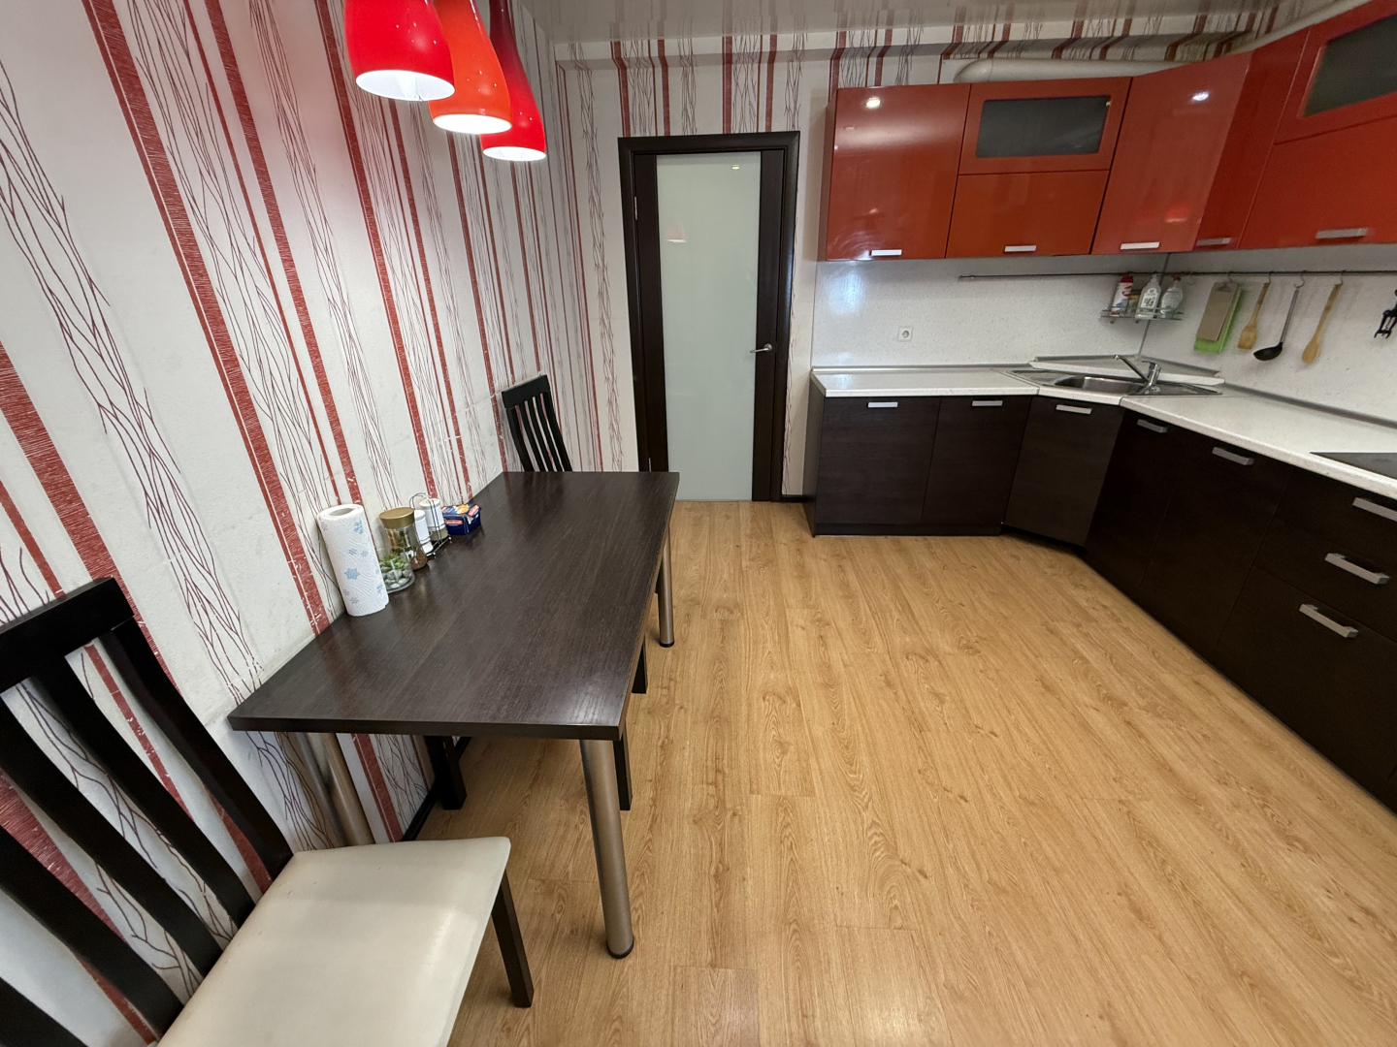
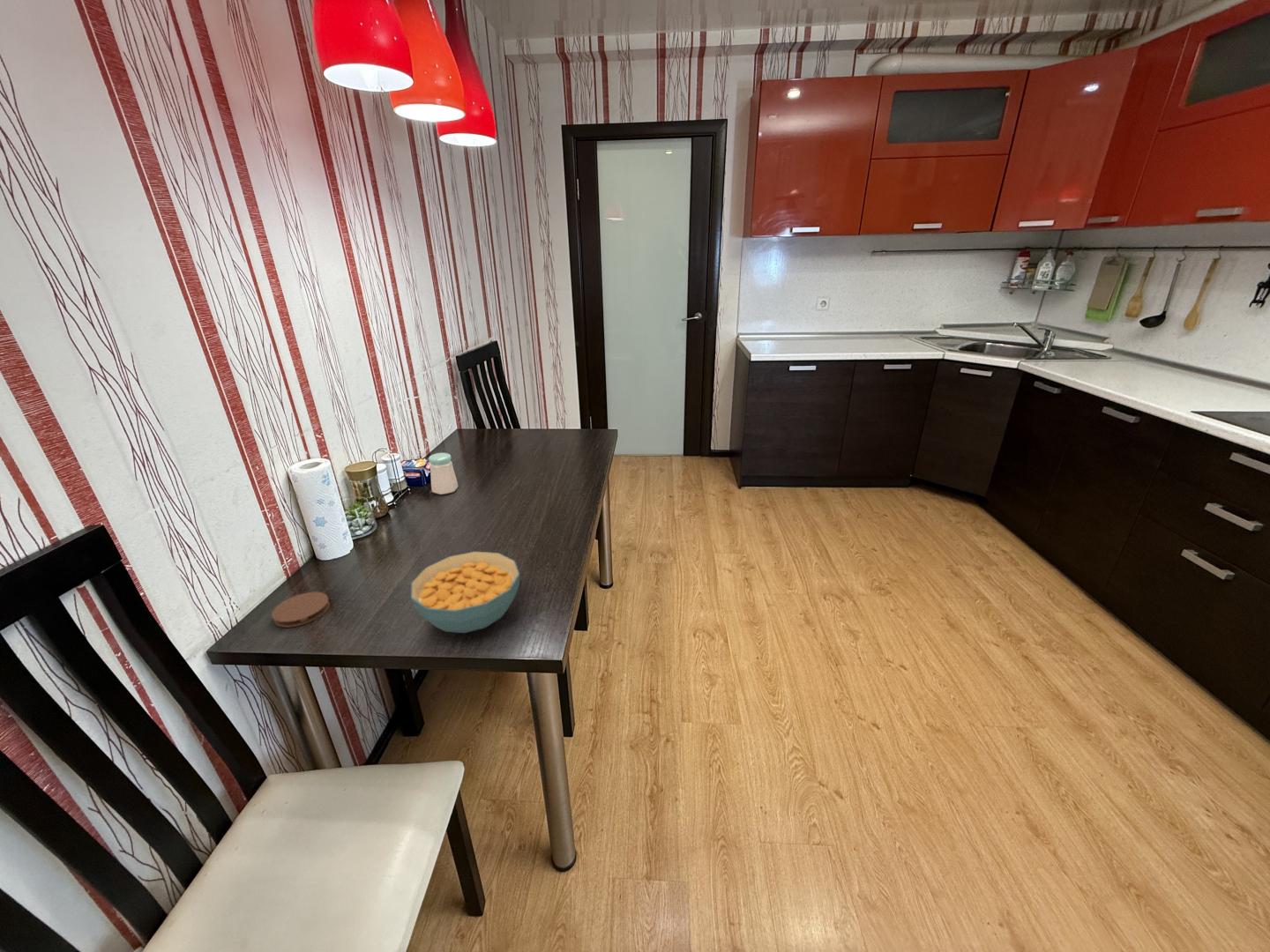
+ coaster [271,591,331,628]
+ salt shaker [428,452,459,495]
+ cereal bowl [410,551,520,634]
